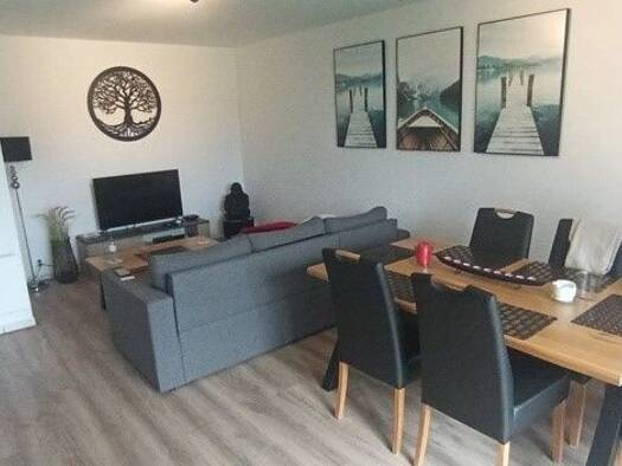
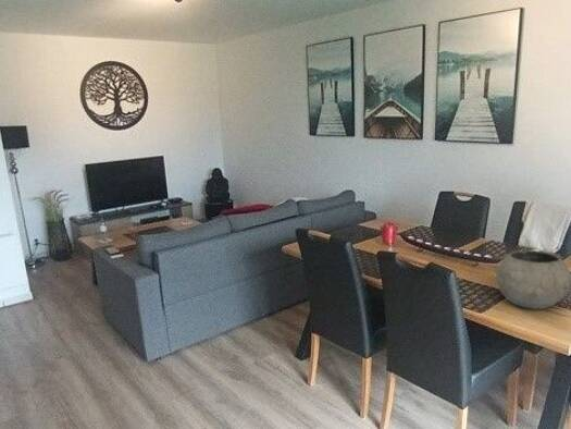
+ bowl [495,249,571,310]
